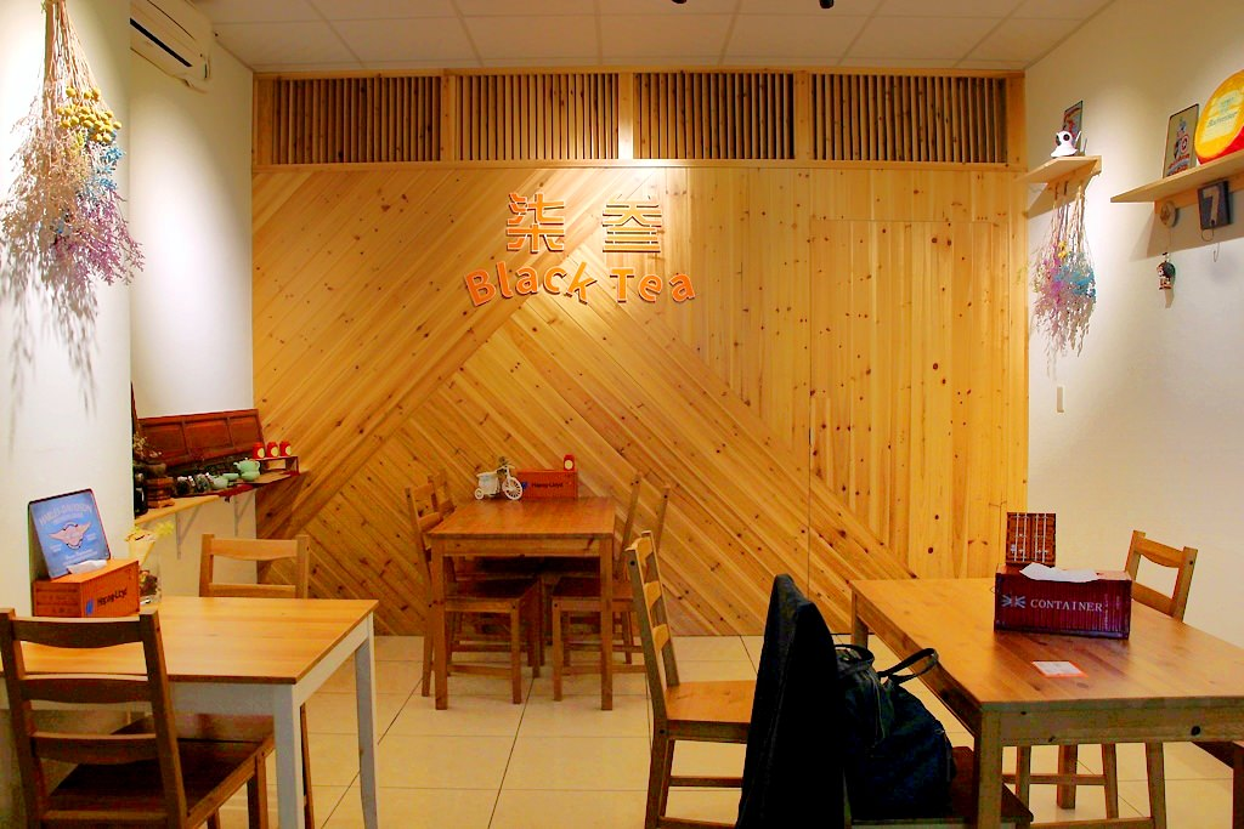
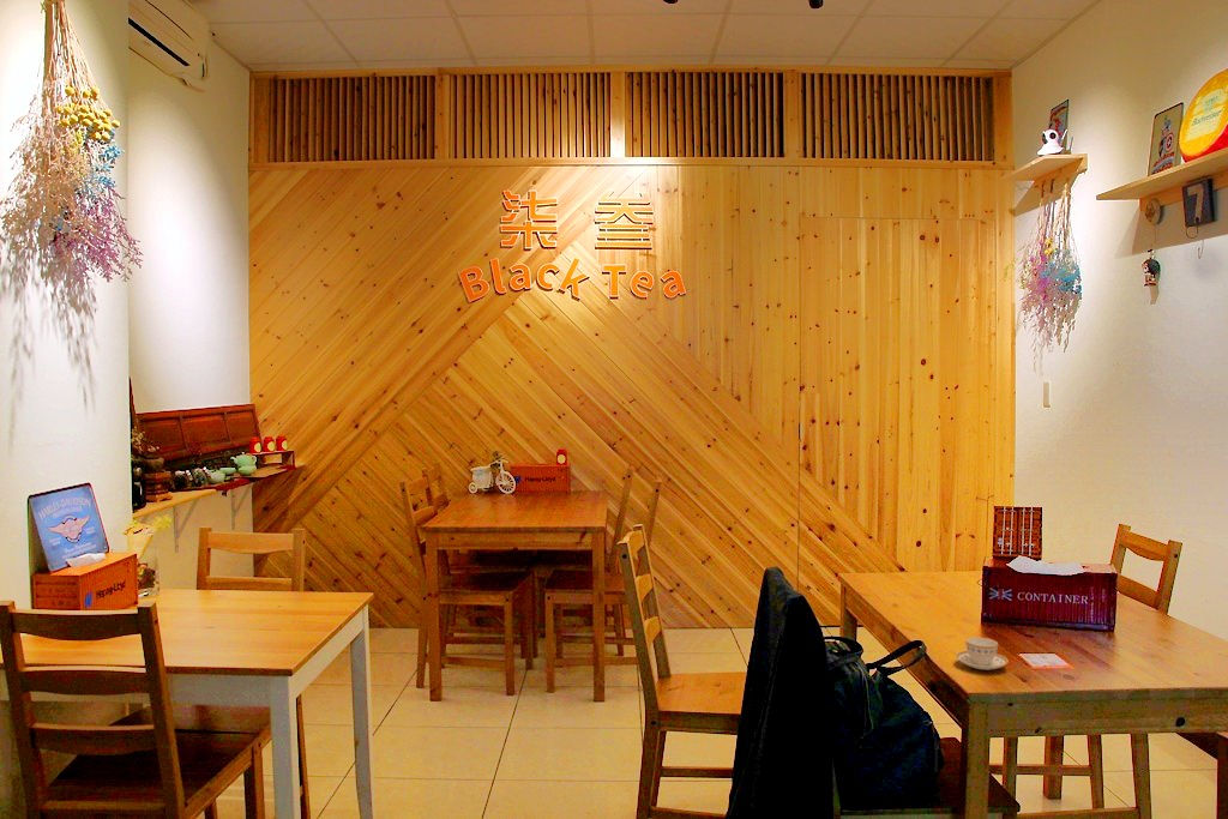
+ teacup [955,636,1010,672]
